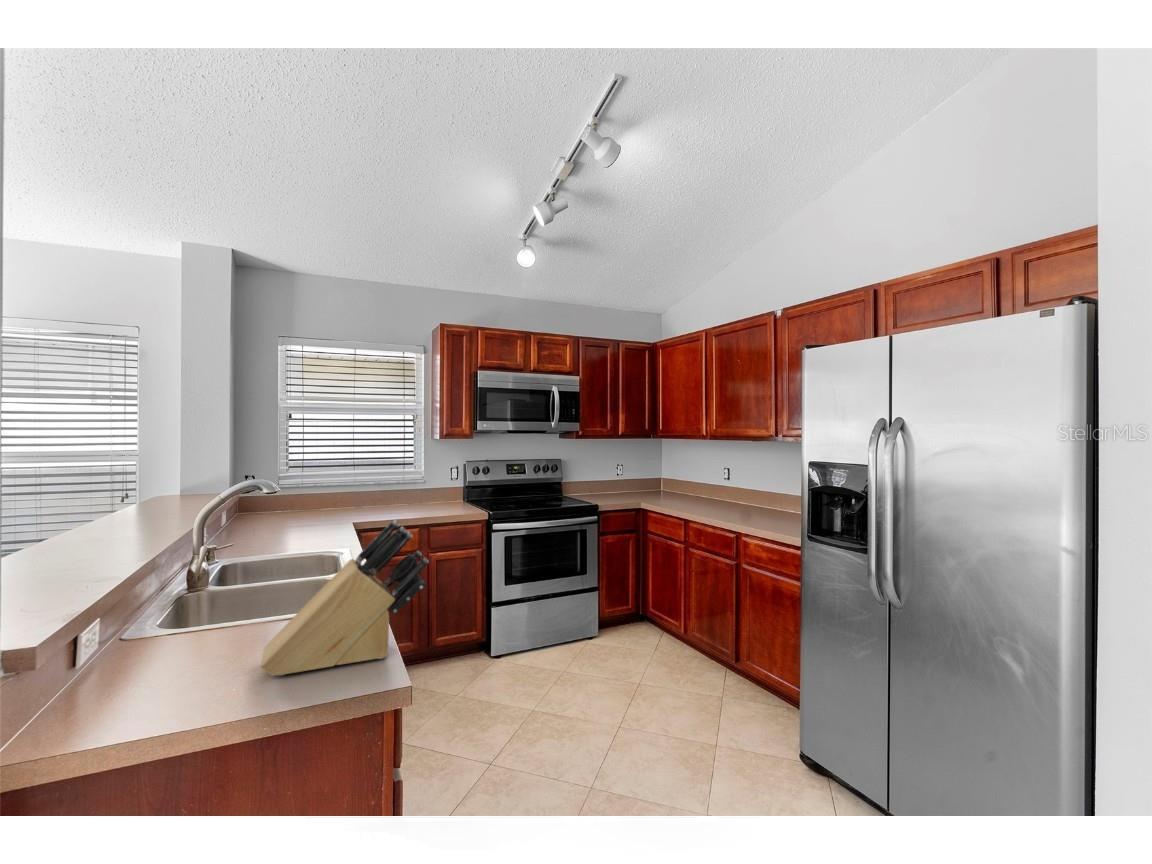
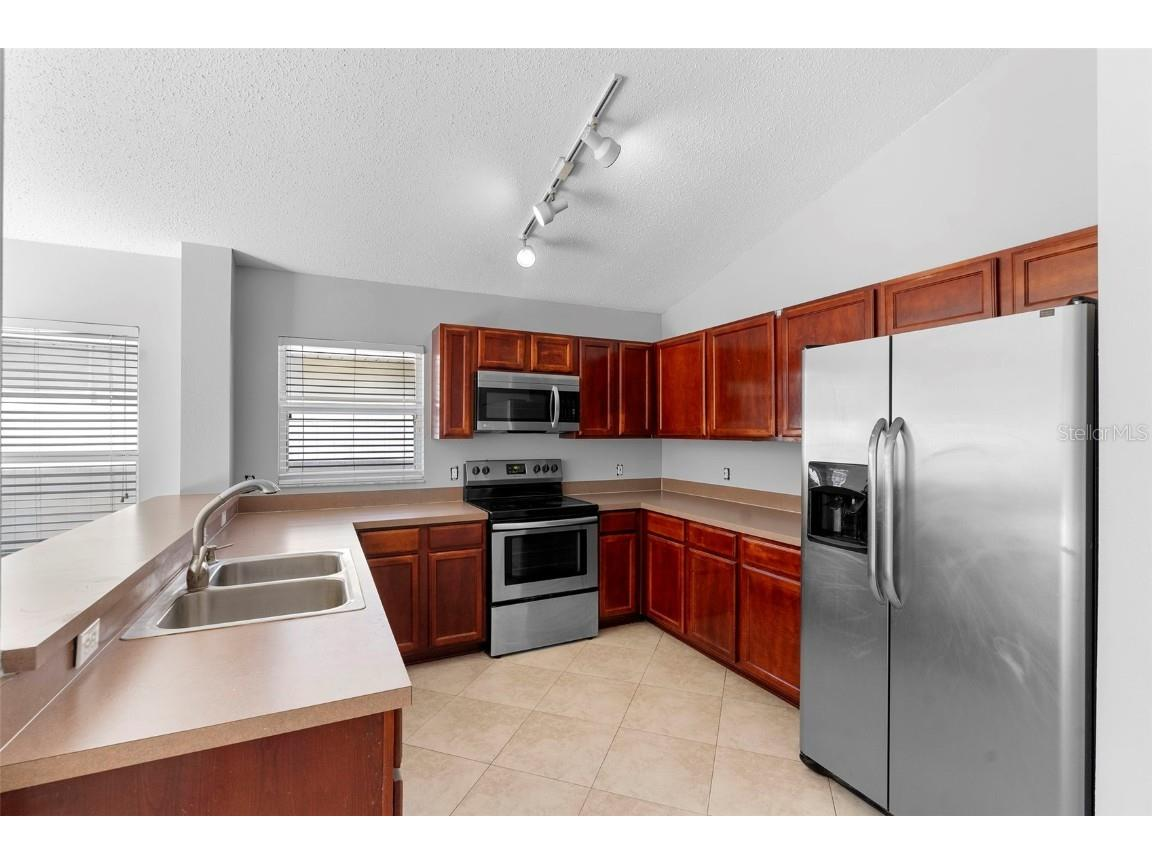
- knife block [260,519,430,677]
